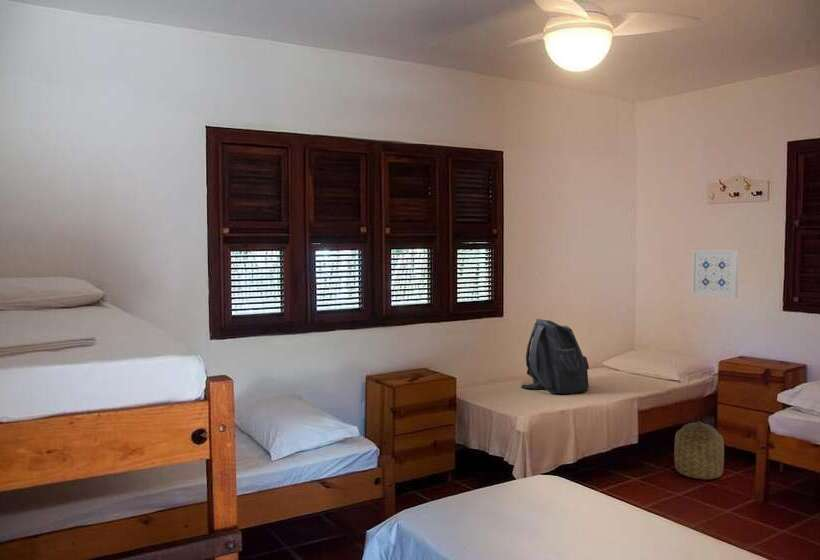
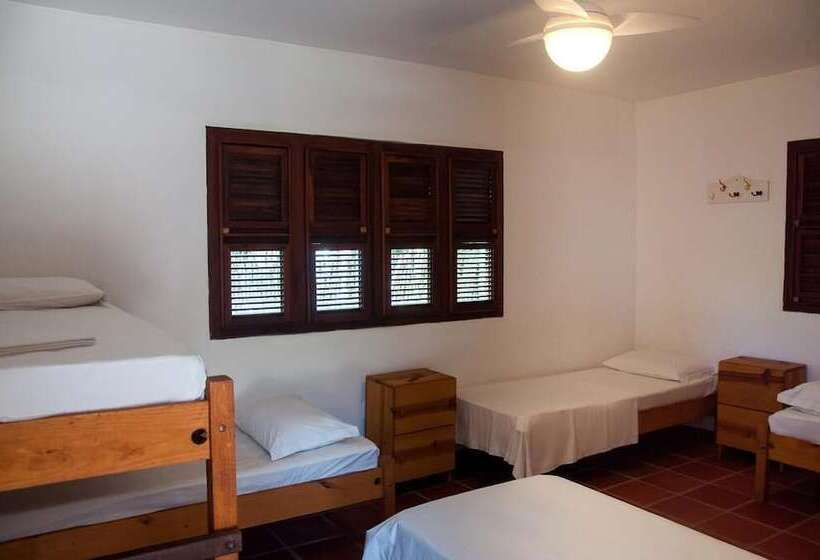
- basket [673,420,725,481]
- backpack [520,318,590,395]
- wall art [691,249,739,299]
